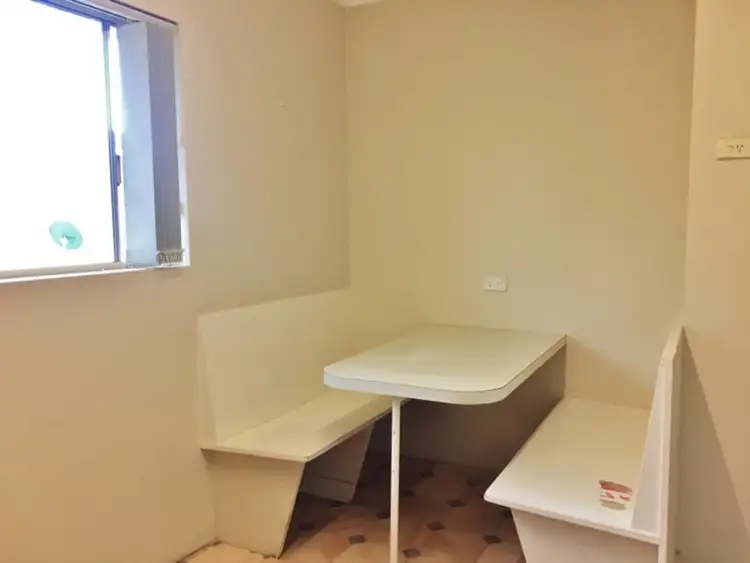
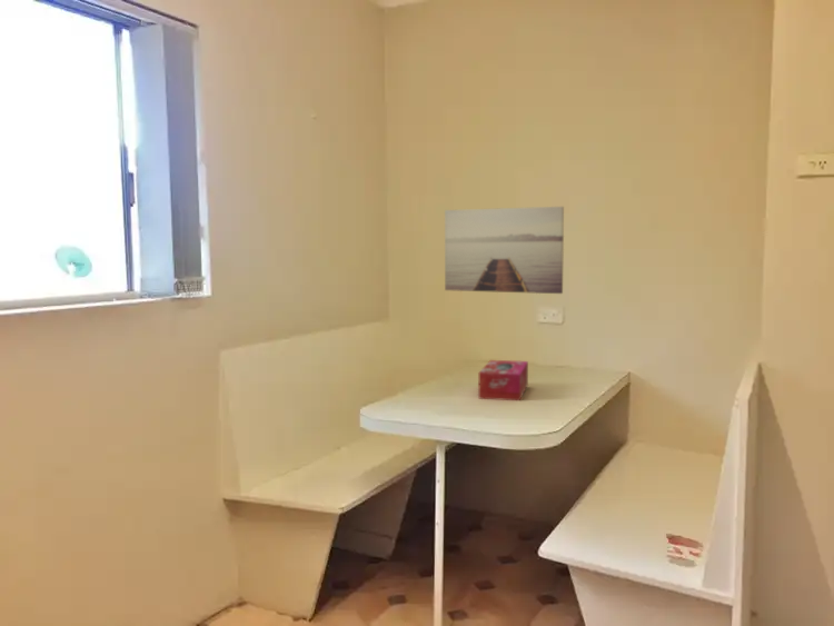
+ tissue box [477,359,529,401]
+ wall art [444,206,565,295]
